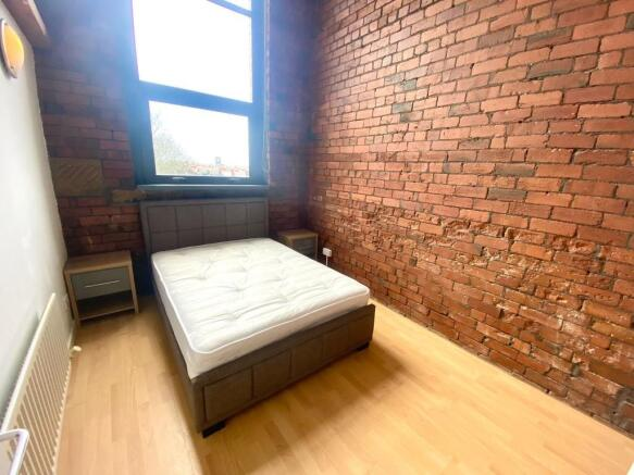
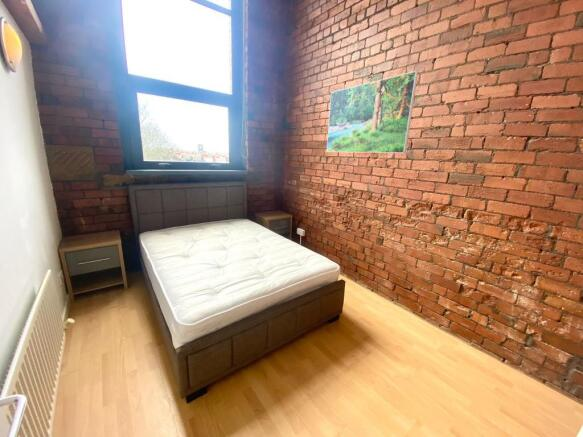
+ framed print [326,70,419,154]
